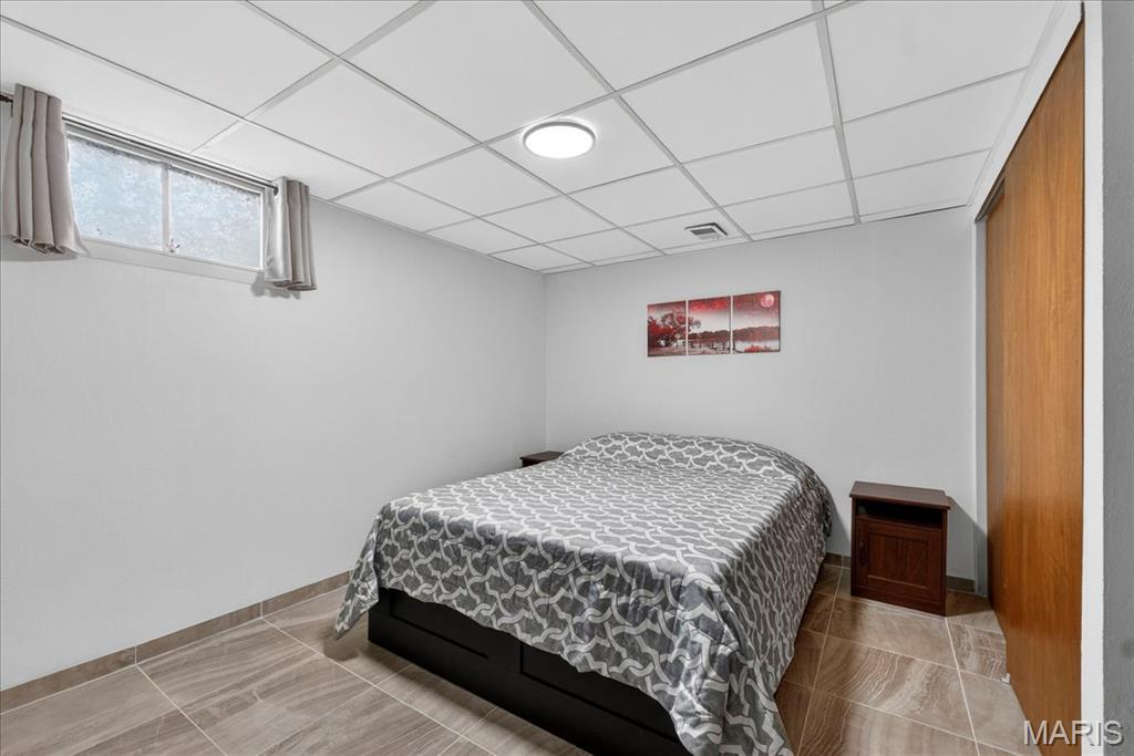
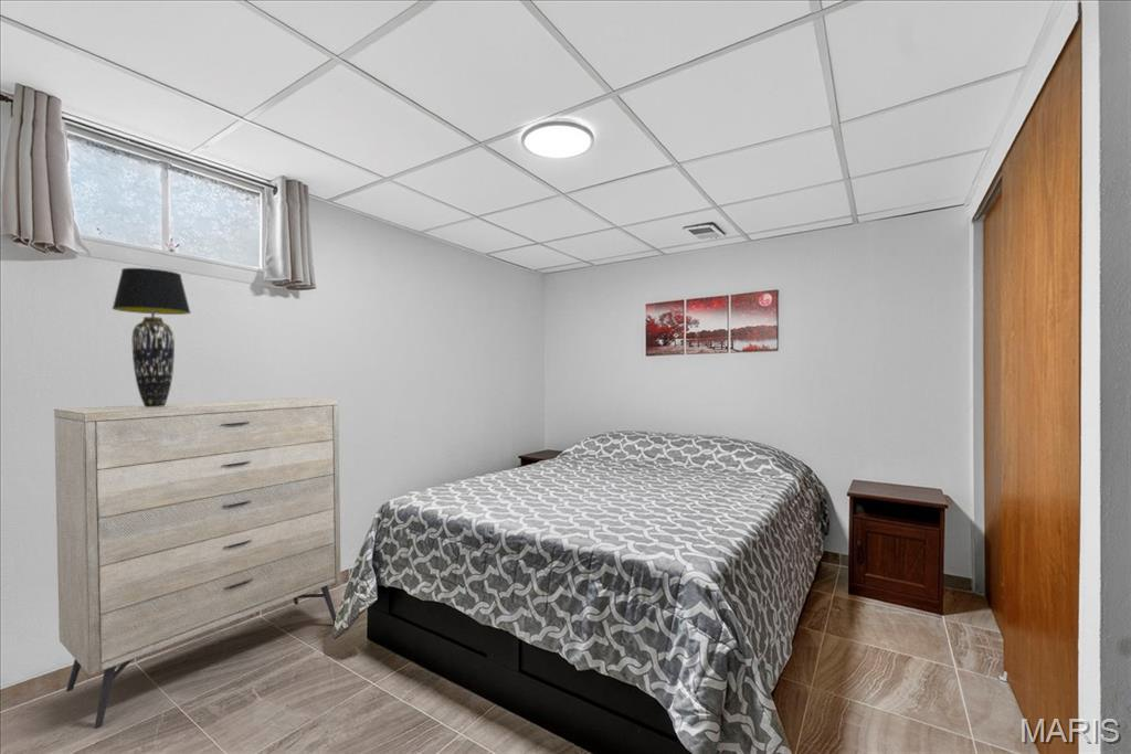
+ table lamp [110,267,192,407]
+ dresser [53,396,342,730]
